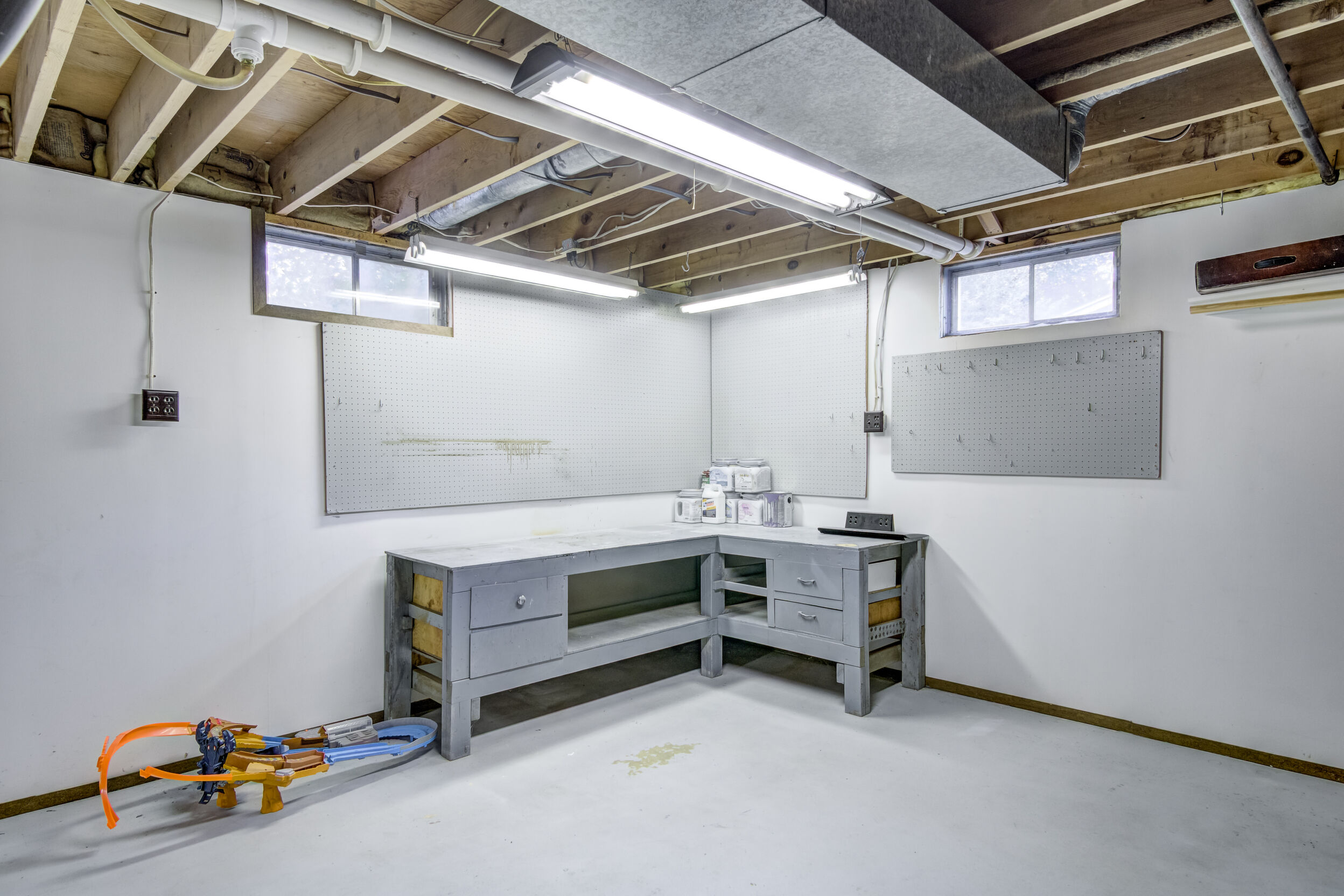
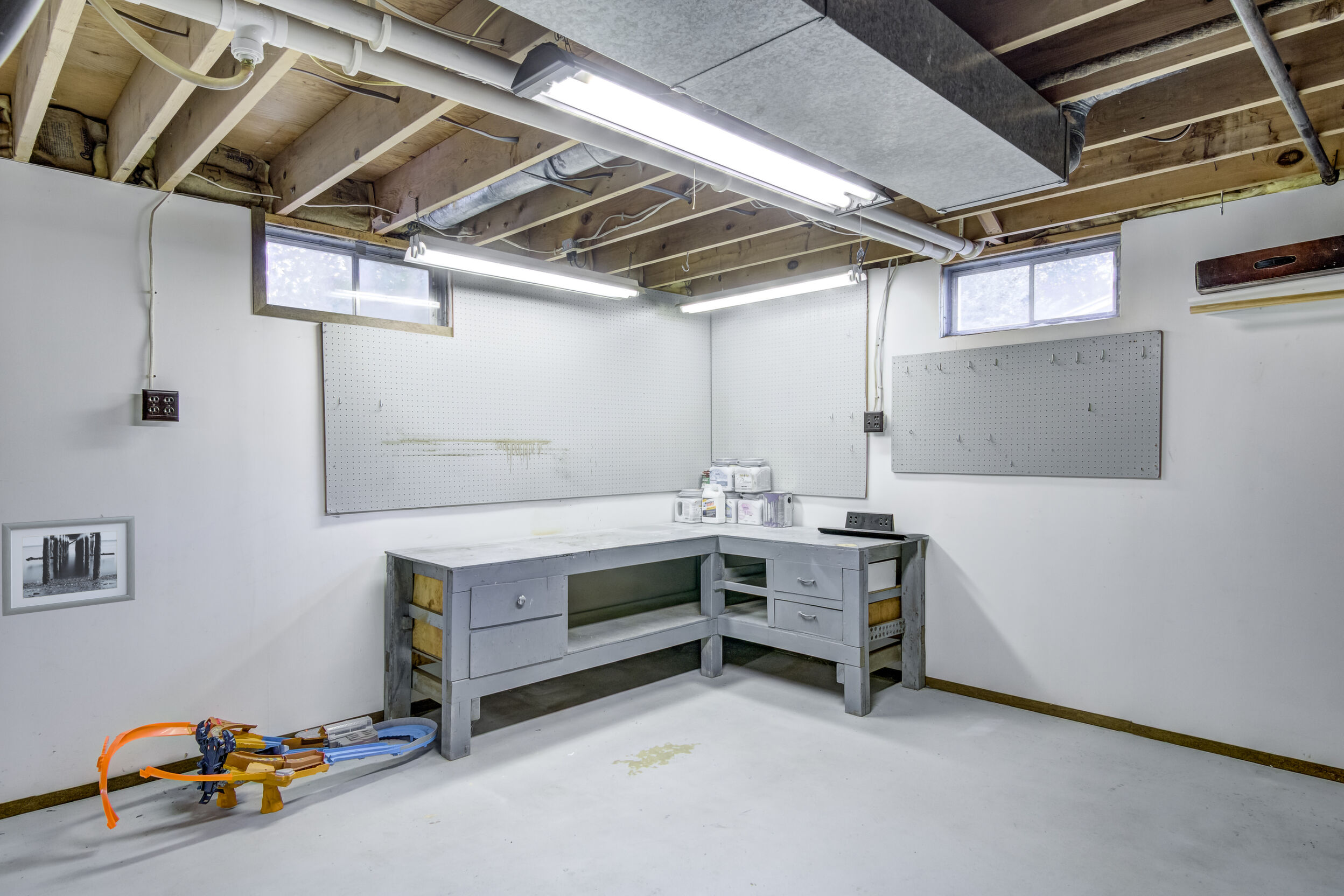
+ wall art [1,515,136,617]
